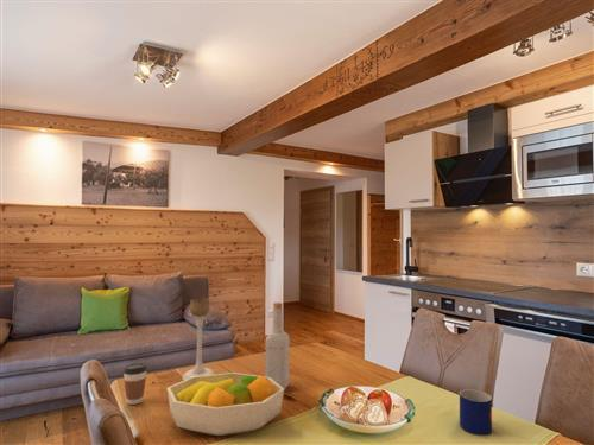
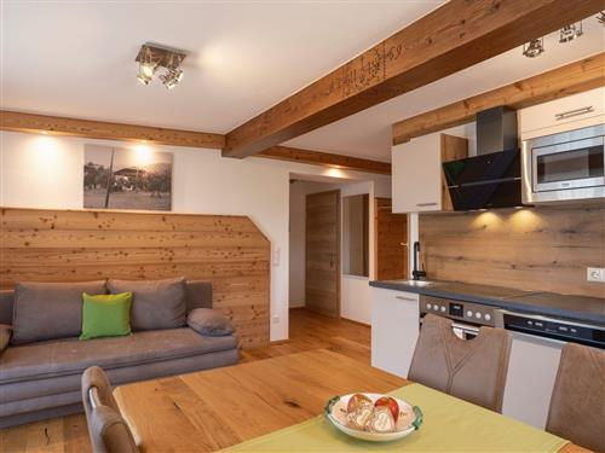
- bottle [264,301,291,392]
- fruit bowl [166,371,285,437]
- mug [459,388,493,436]
- coffee cup [122,362,148,406]
- candle holder [182,297,216,381]
